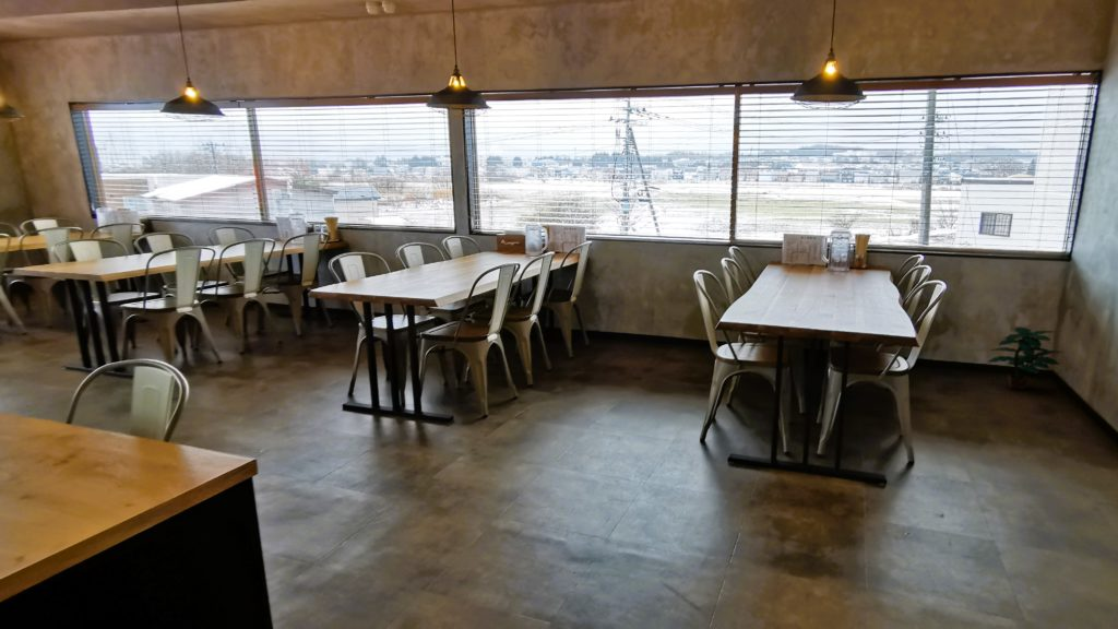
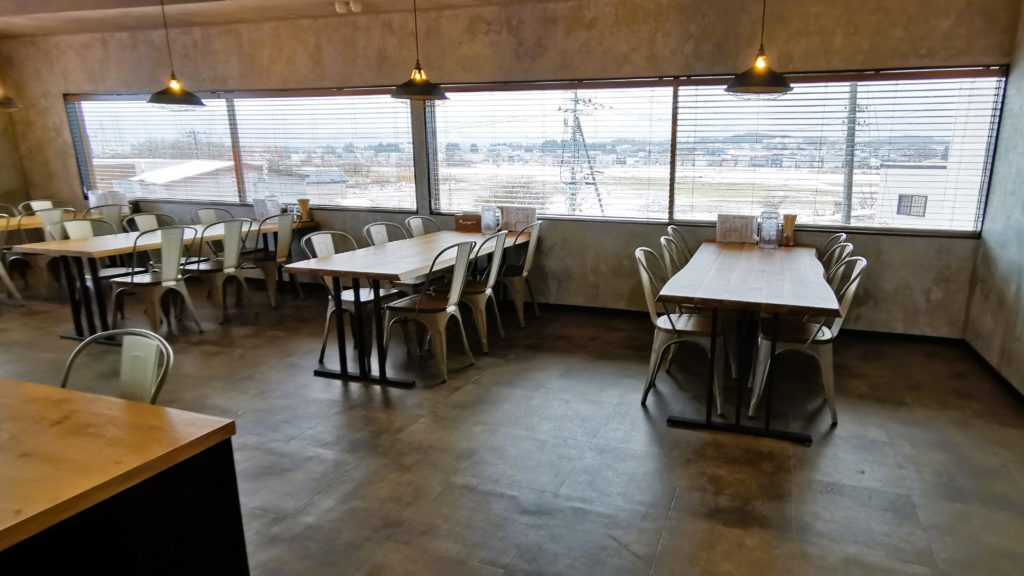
- potted plant [987,325,1063,391]
